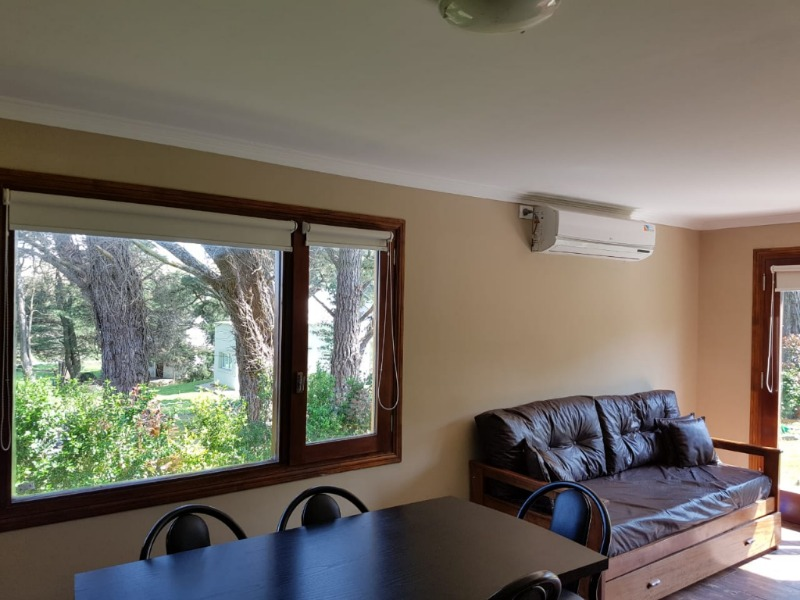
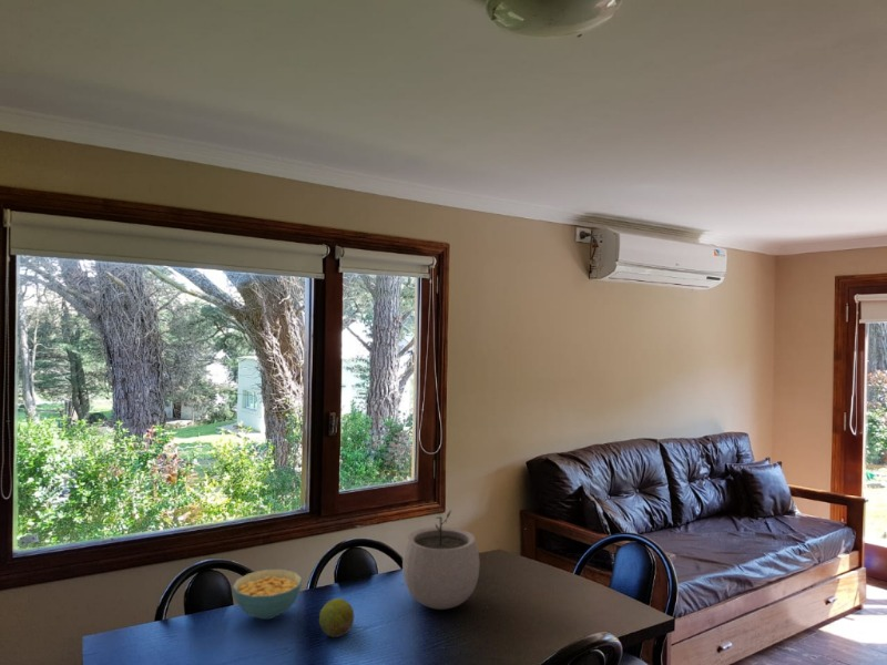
+ cereal bowl [232,569,303,621]
+ fruit [318,597,355,638]
+ plant pot [401,508,481,611]
